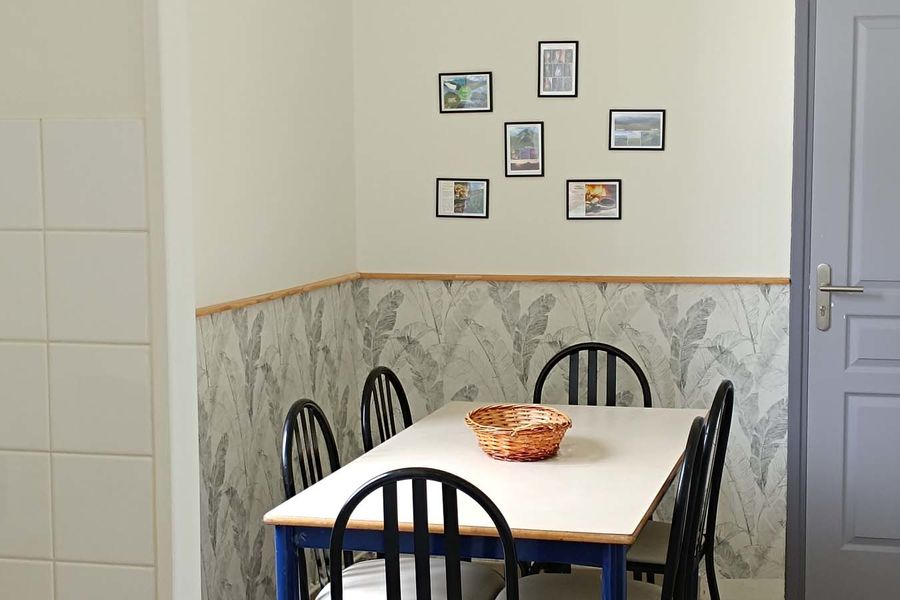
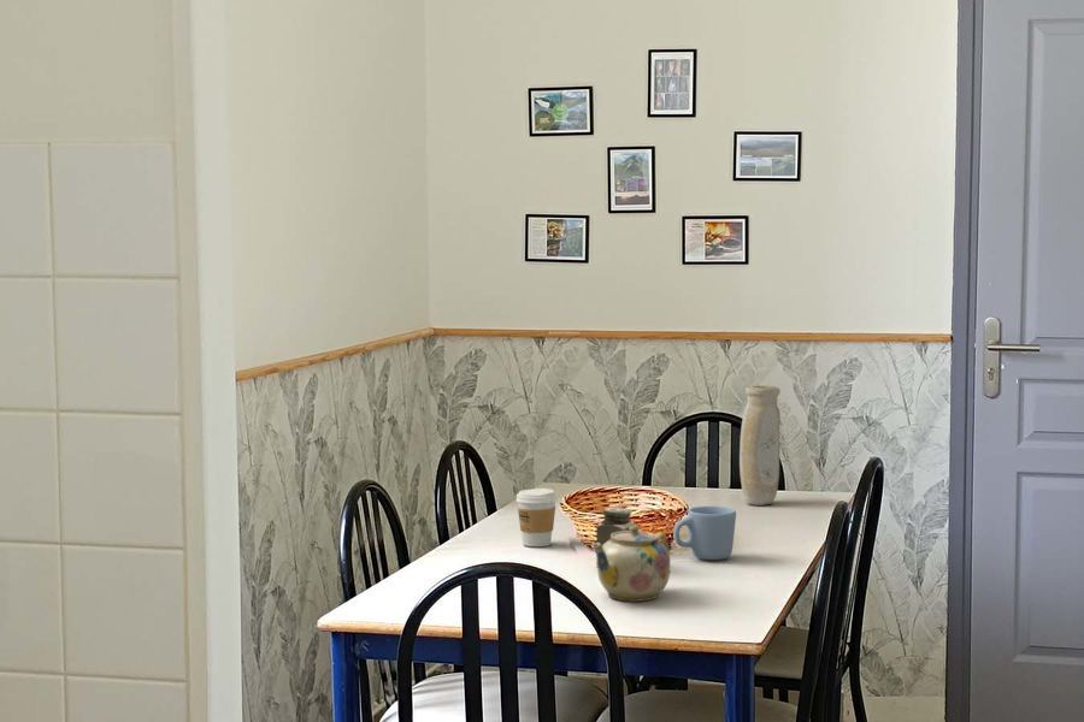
+ teapot [590,525,671,603]
+ coffee cup [516,487,558,548]
+ mug [672,505,737,561]
+ salt shaker [595,505,638,569]
+ vase [738,385,782,507]
